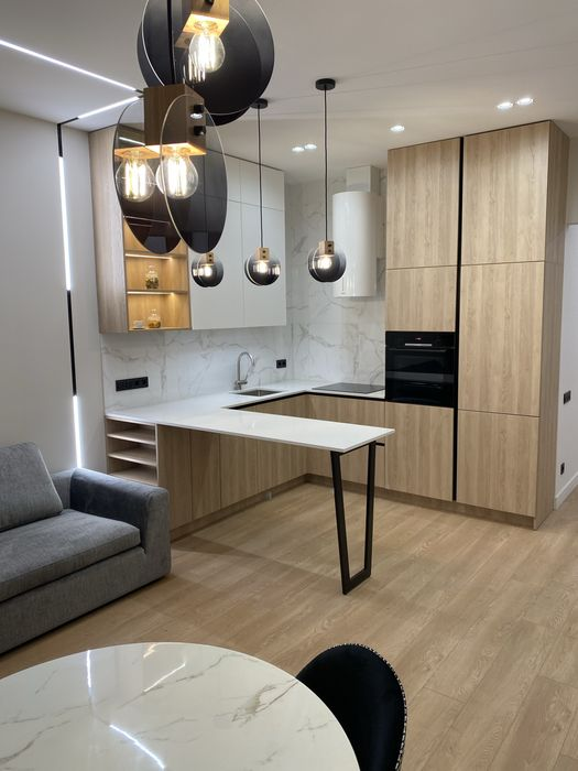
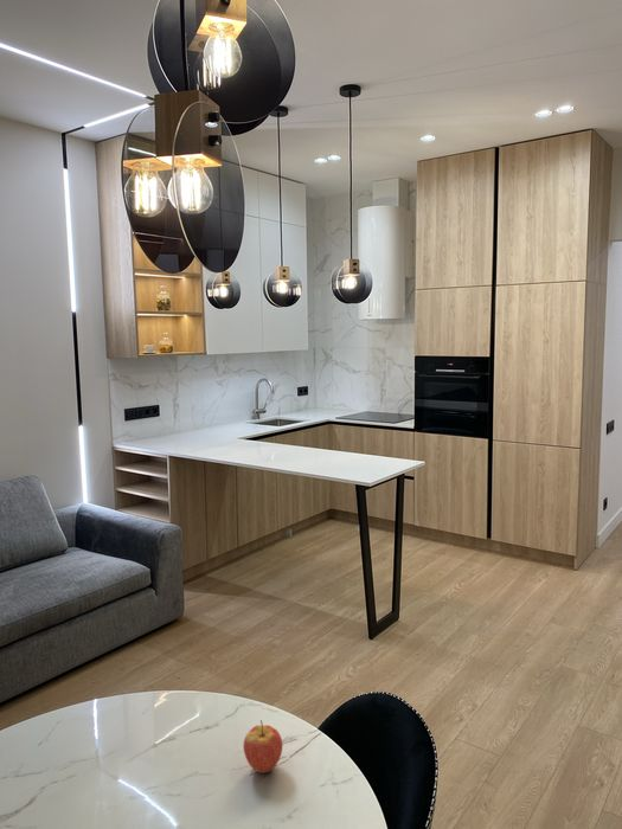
+ fruit [243,719,283,775]
